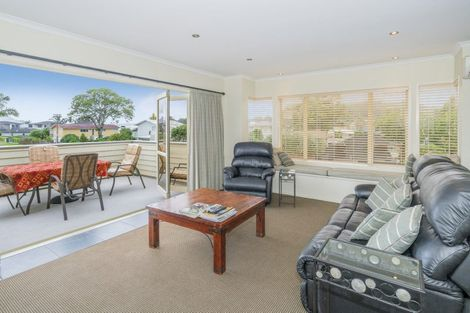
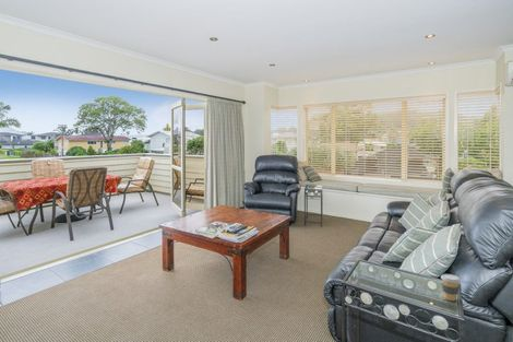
+ coffee cup [440,273,462,302]
